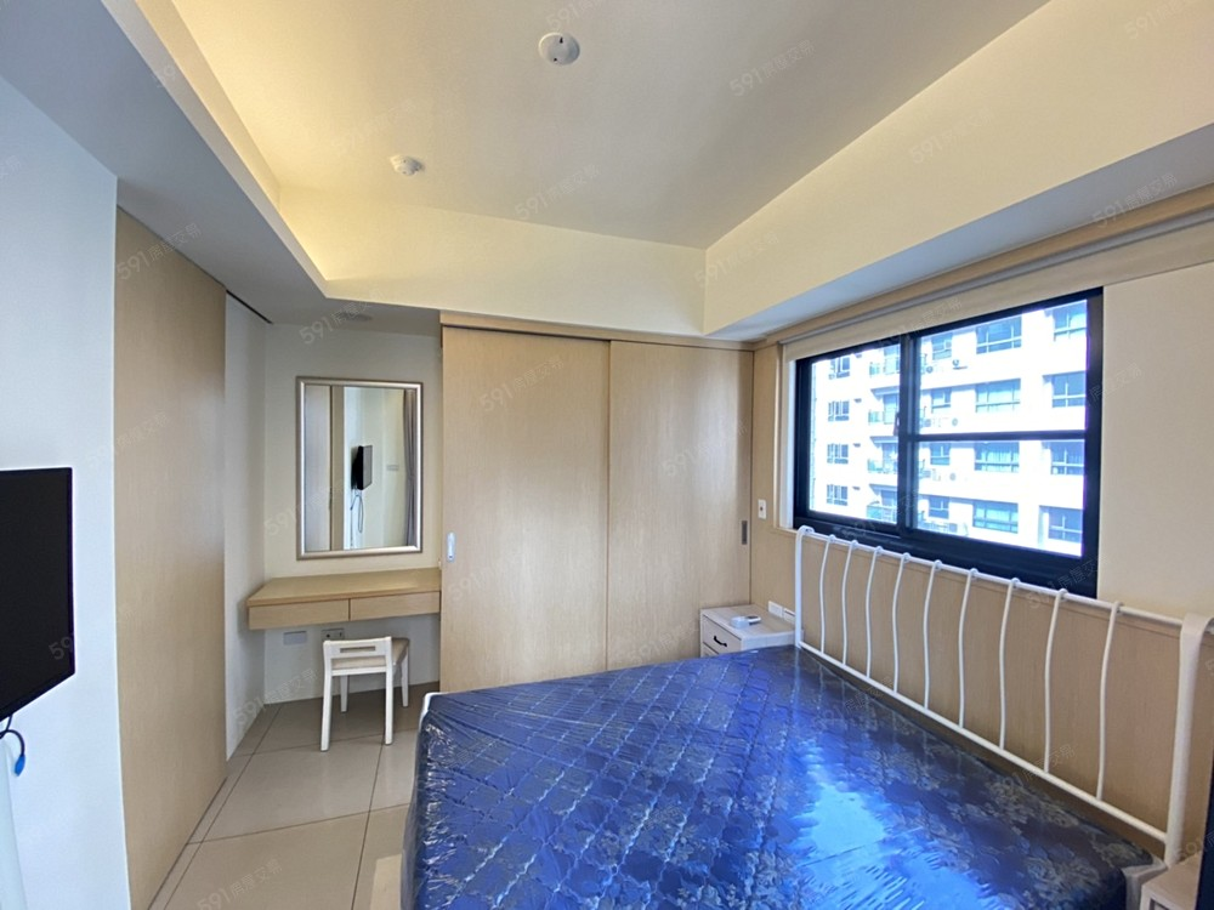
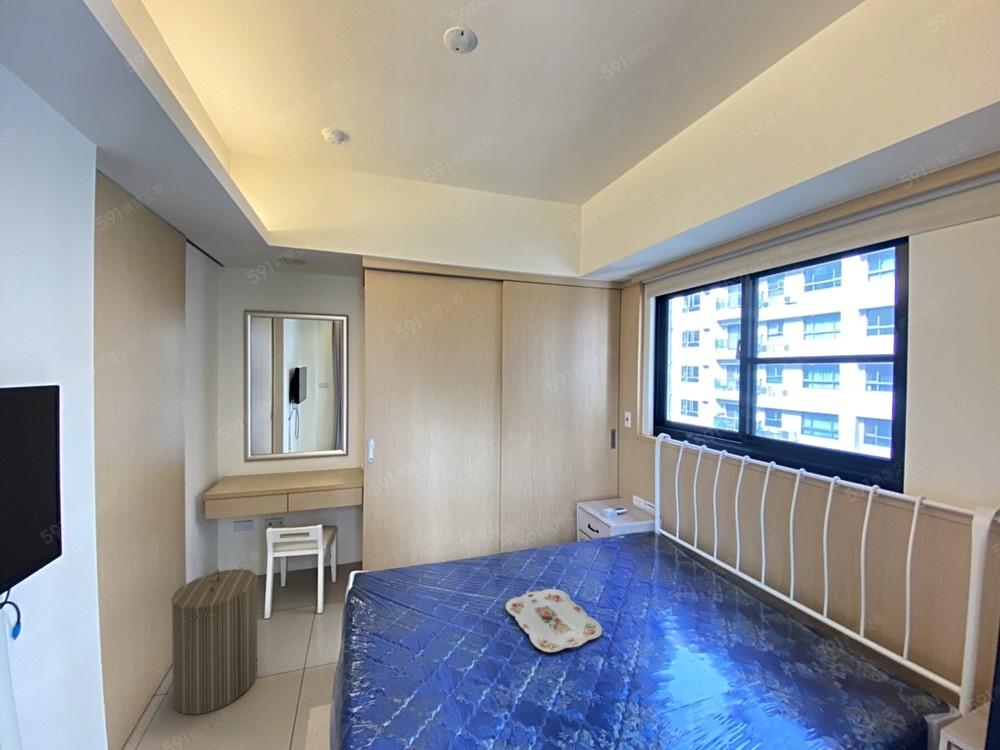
+ serving tray [505,588,603,654]
+ laundry hamper [170,568,259,716]
